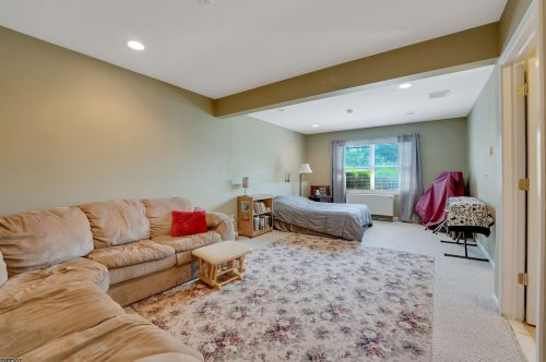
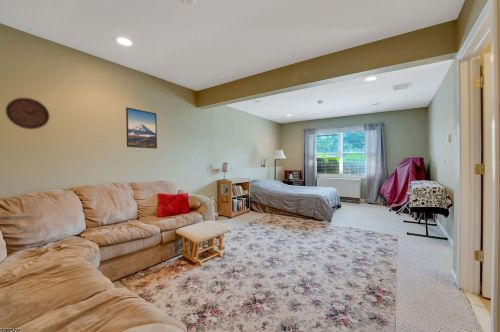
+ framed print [125,107,158,149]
+ clock [4,97,51,130]
